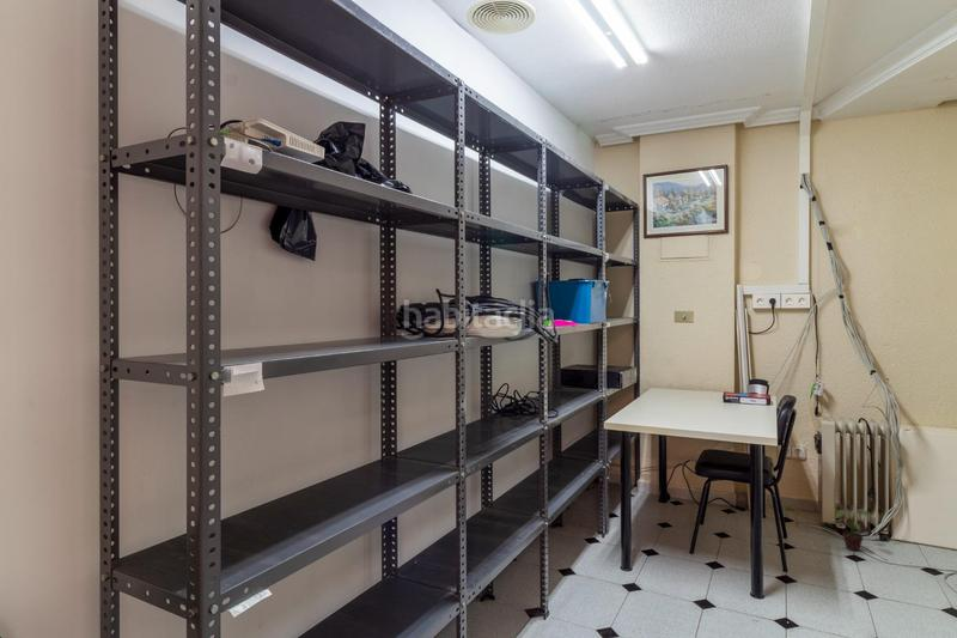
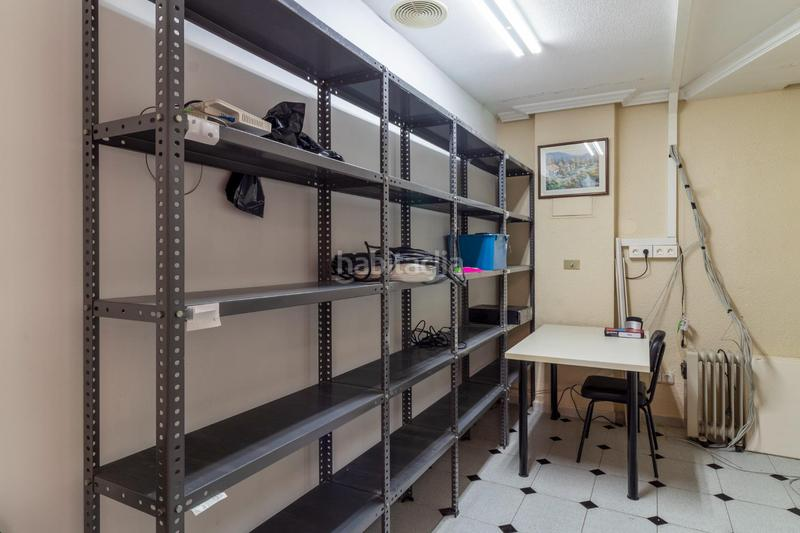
- potted plant [834,508,876,552]
